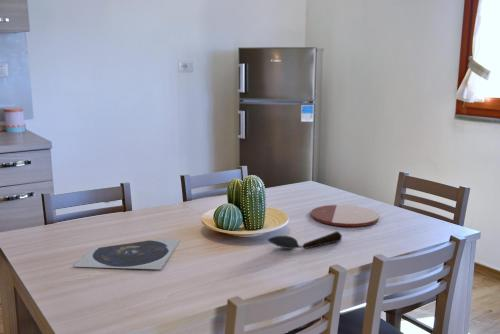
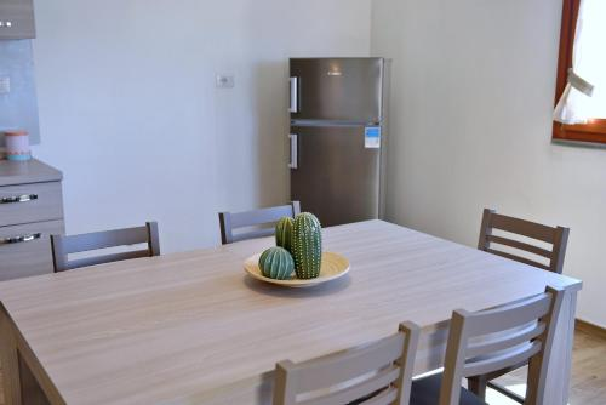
- plate [310,204,380,227]
- spoon [267,230,343,250]
- plate [72,238,181,270]
